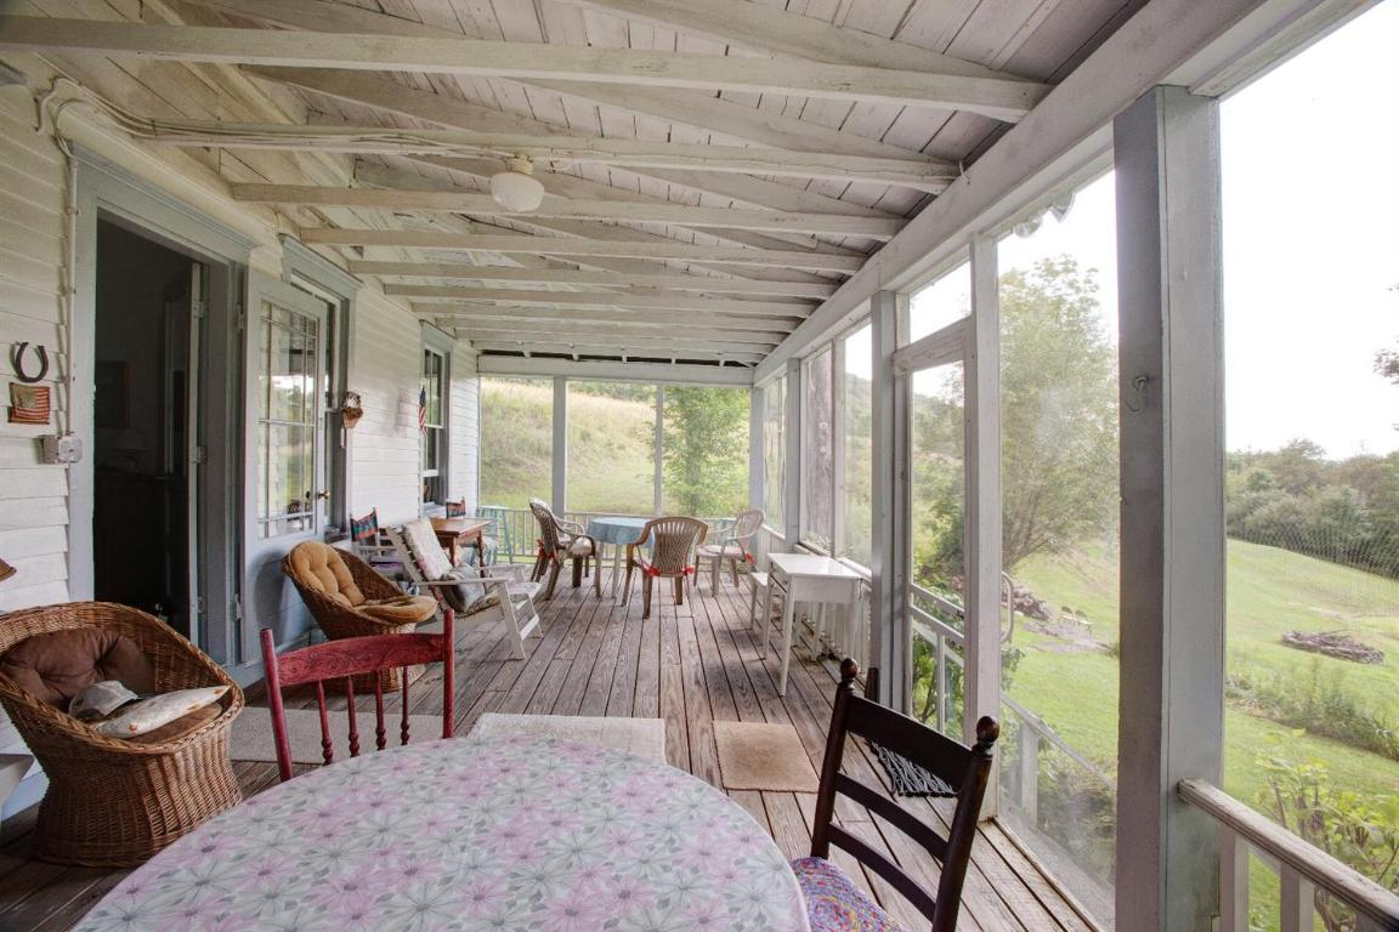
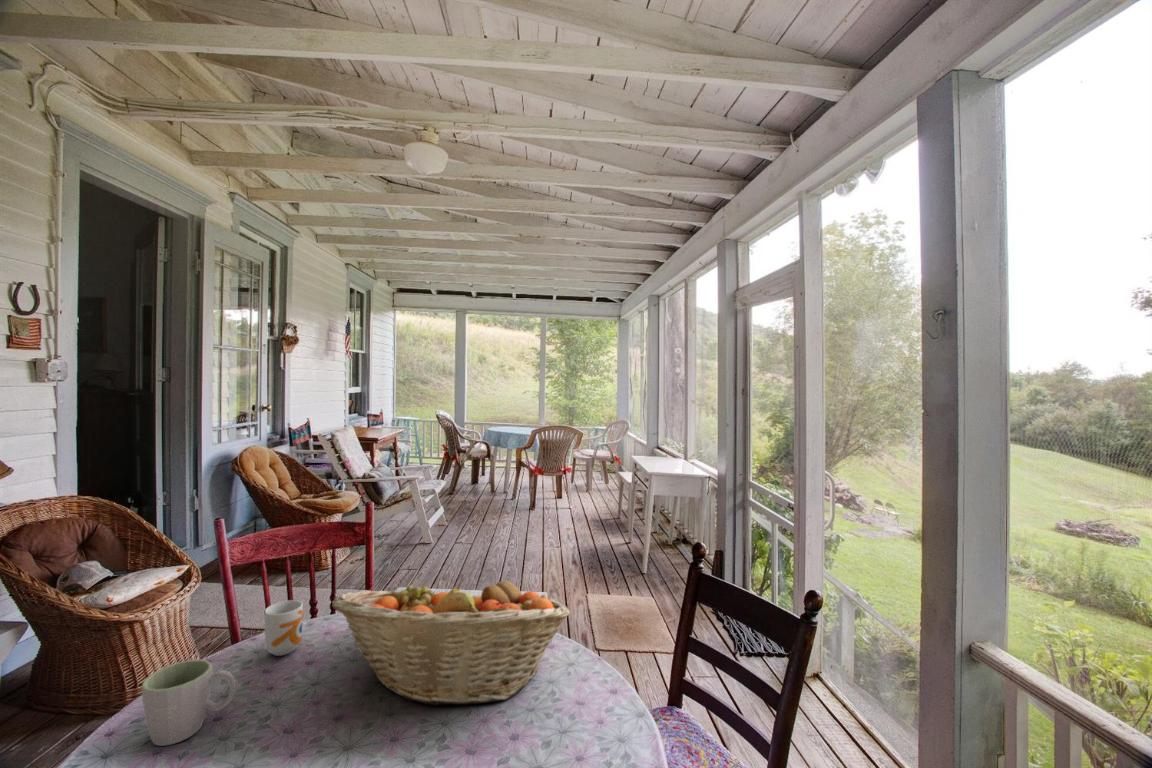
+ fruit basket [331,573,571,706]
+ mug [264,599,304,657]
+ mug [140,658,237,747]
